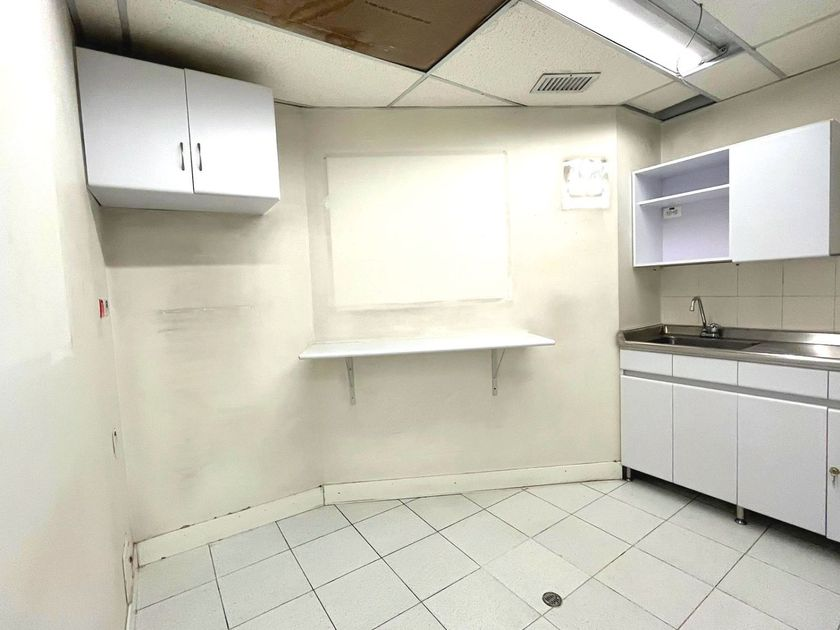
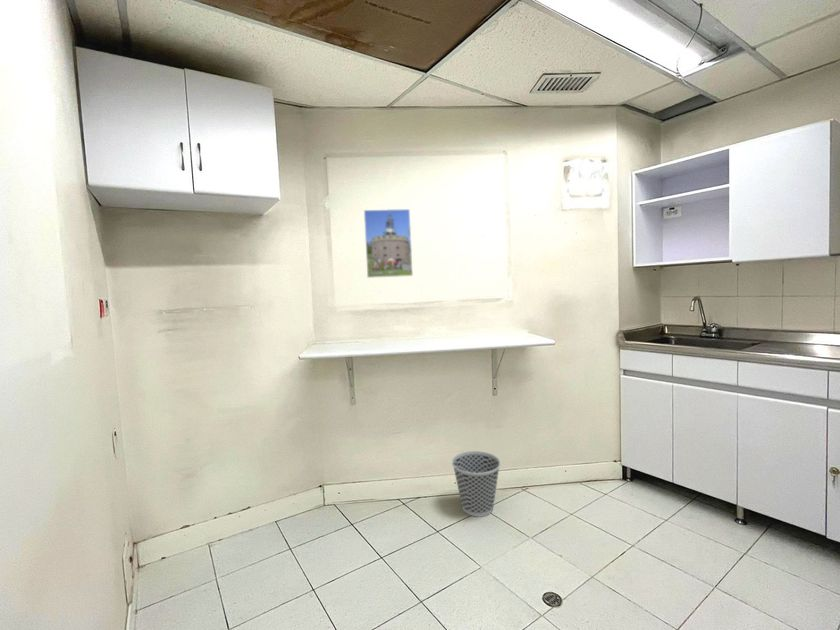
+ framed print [363,208,414,279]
+ wastebasket [451,450,501,518]
